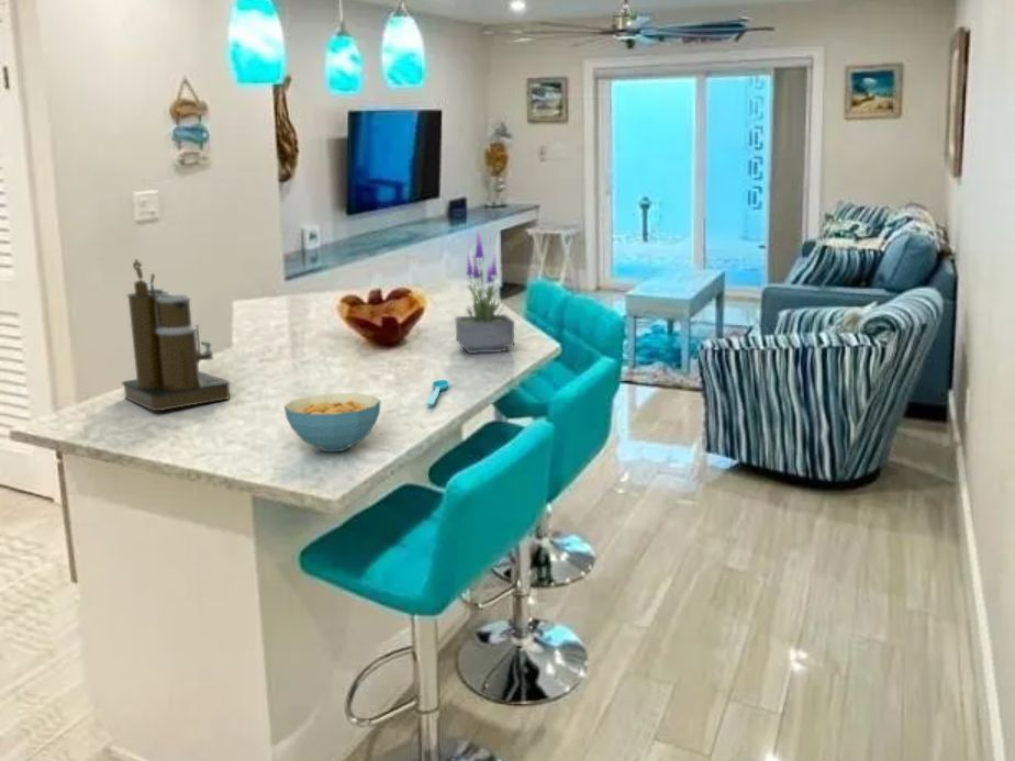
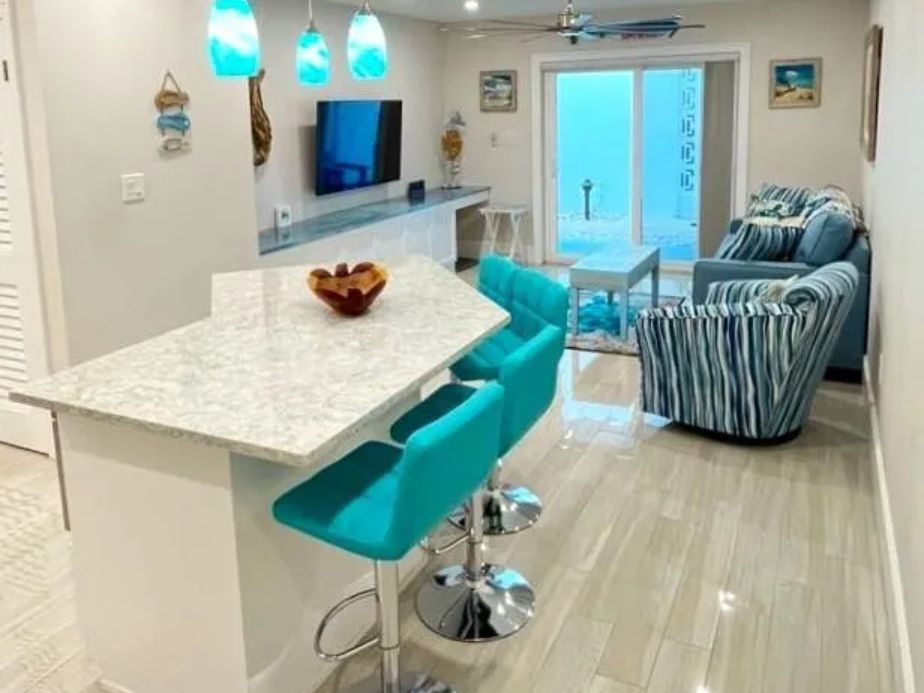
- spoon [425,379,450,406]
- potted plant [454,227,515,355]
- cereal bowl [283,392,381,452]
- coffee maker [121,258,232,412]
